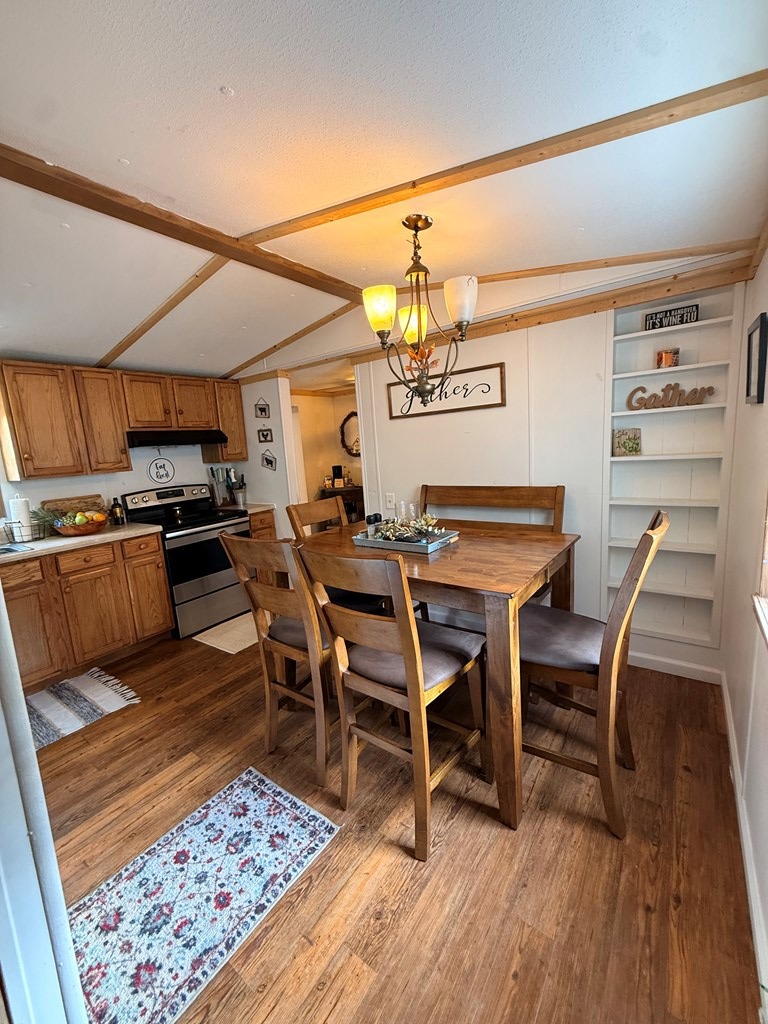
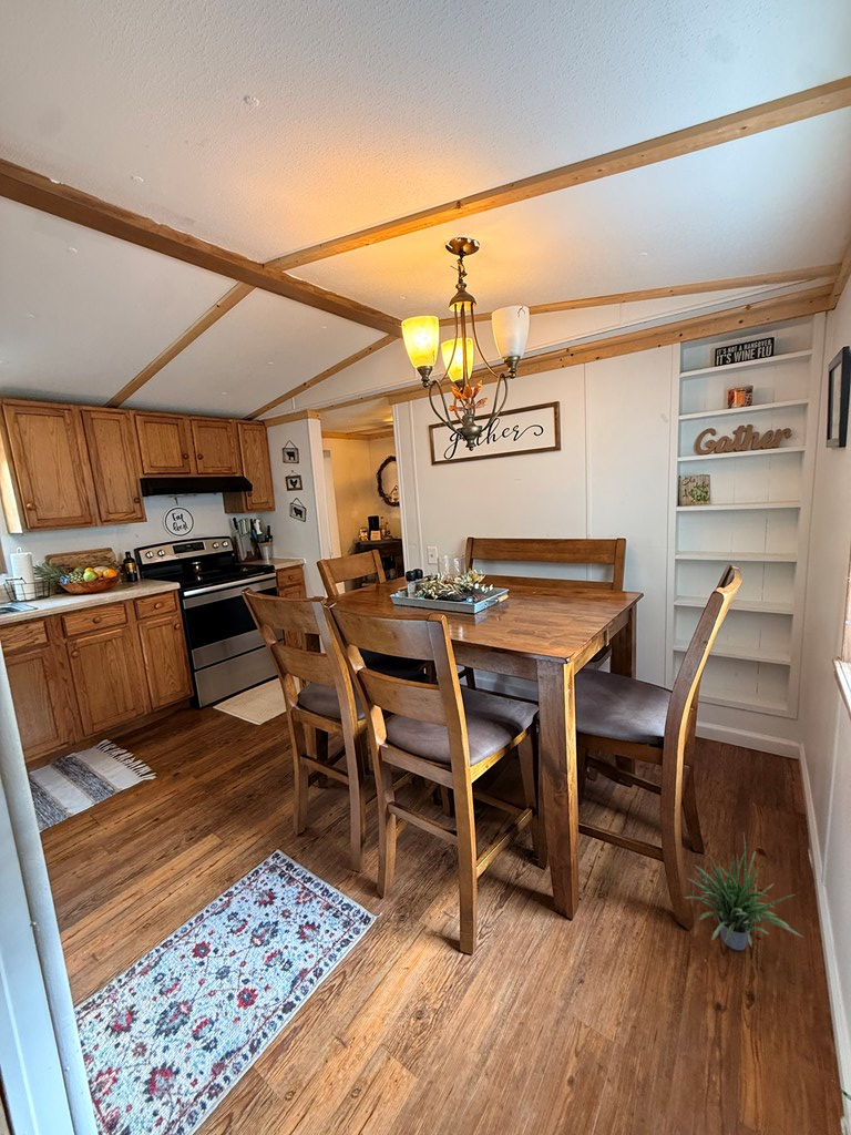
+ potted plant [683,834,804,951]
